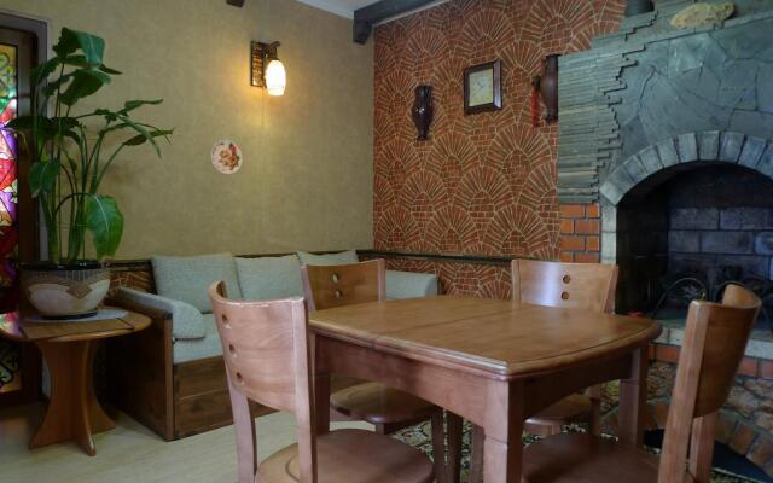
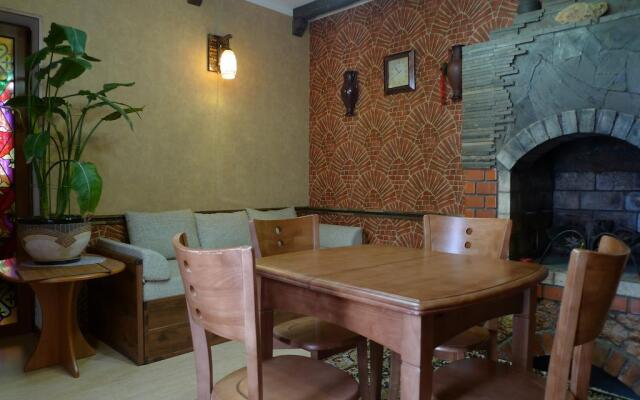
- decorative plate [210,139,243,175]
